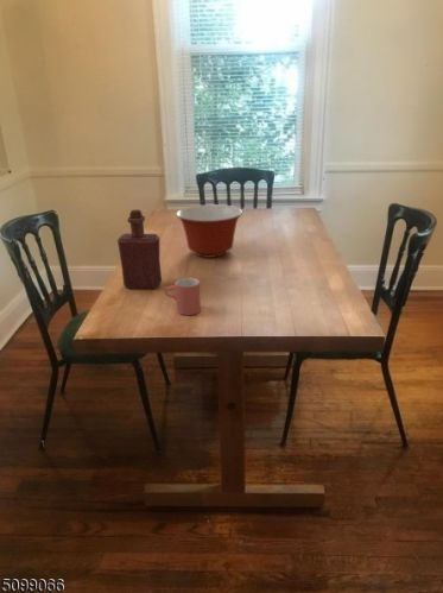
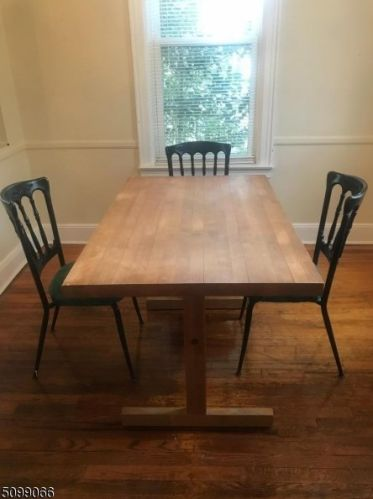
- bottle [116,208,163,290]
- mixing bowl [176,203,243,259]
- cup [164,277,202,316]
